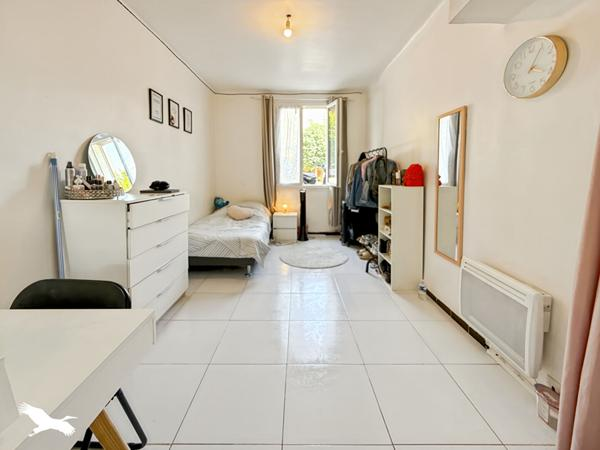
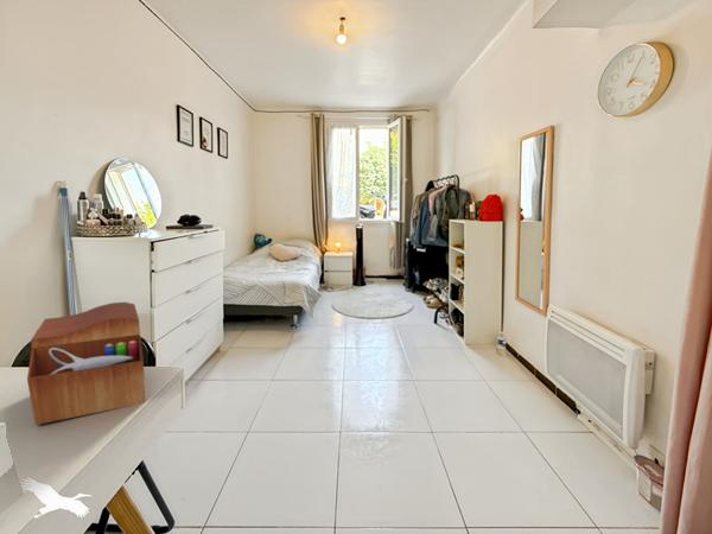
+ sewing box [26,301,146,426]
